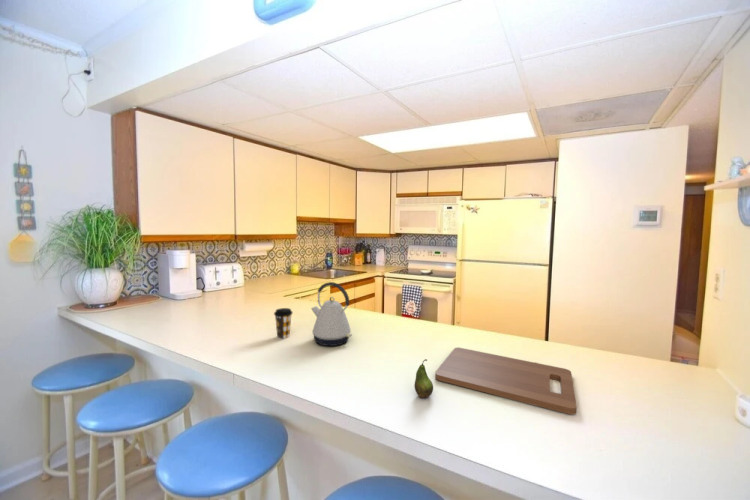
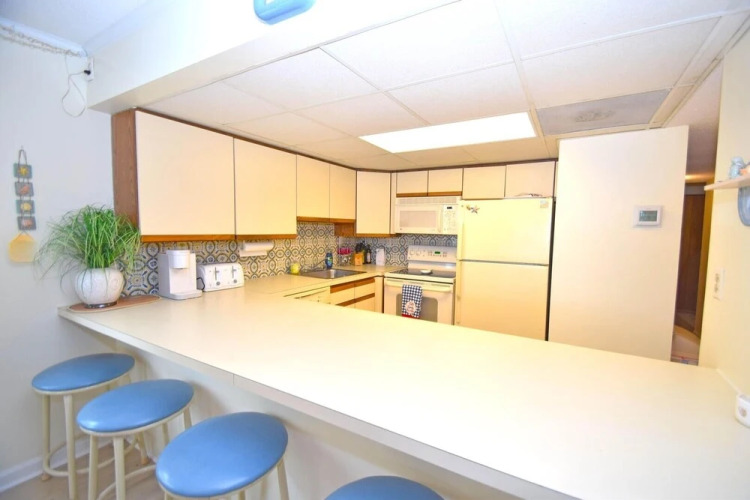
- coffee cup [273,307,294,340]
- fruit [414,358,434,399]
- cutting board [434,347,578,415]
- kettle [310,281,353,347]
